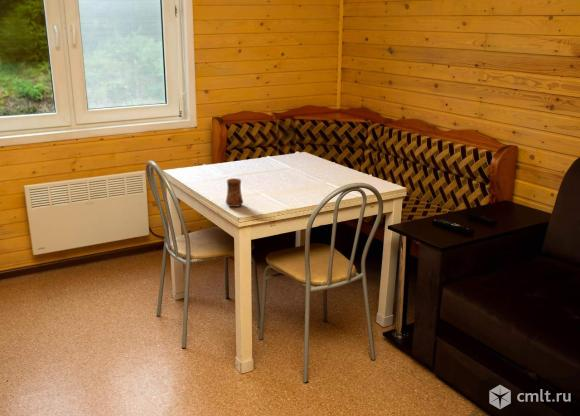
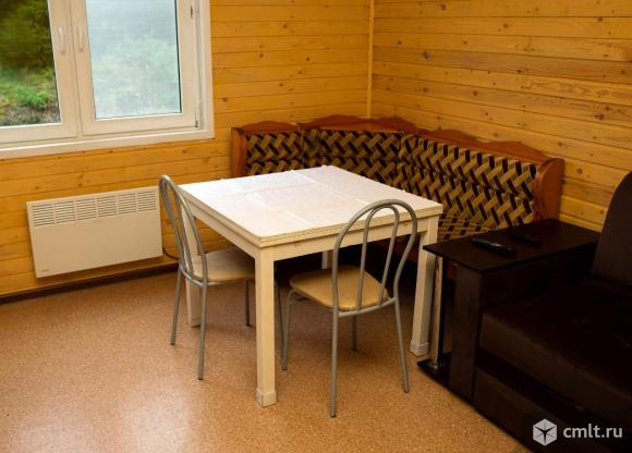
- cup [225,177,244,208]
